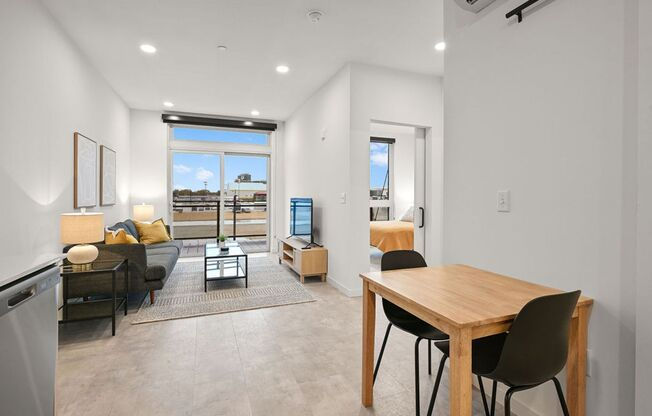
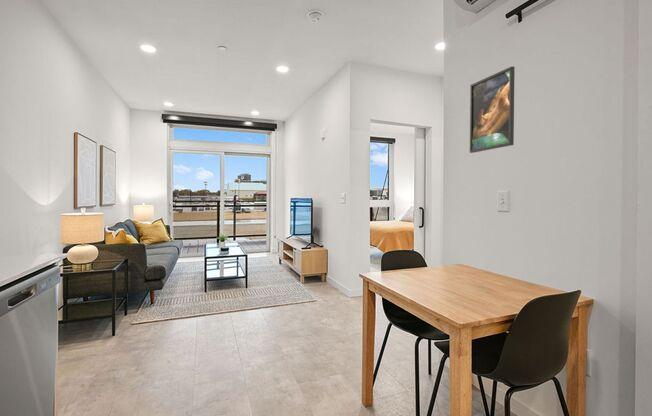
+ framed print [469,65,516,154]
